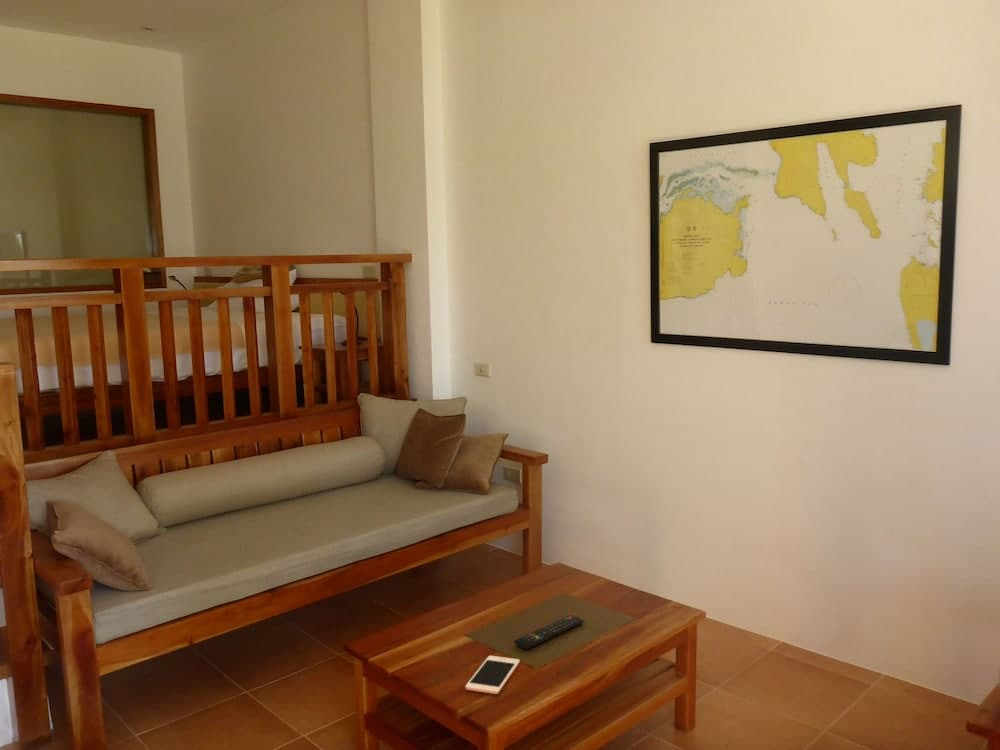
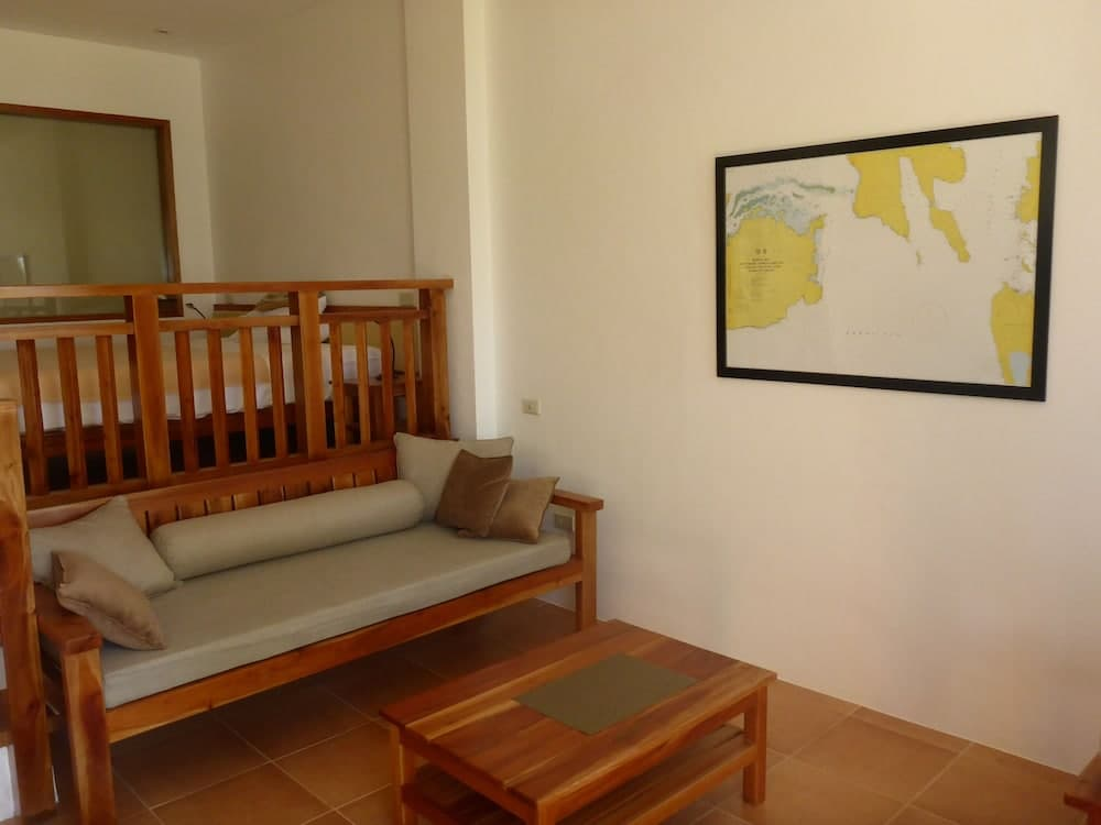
- remote control [513,615,584,650]
- cell phone [464,655,521,695]
